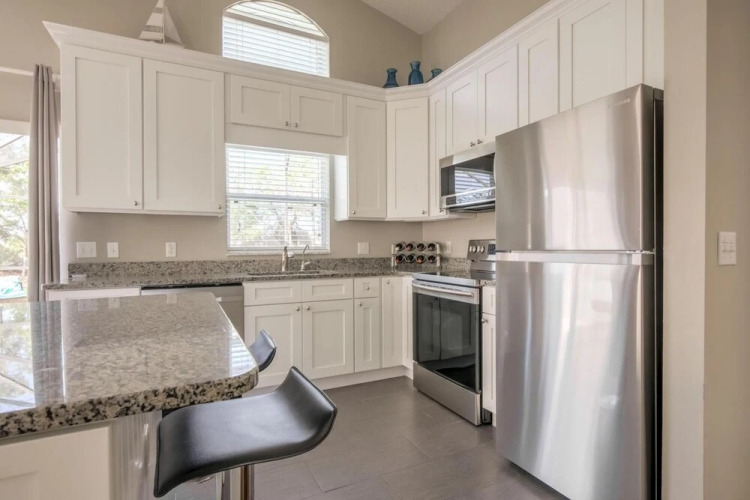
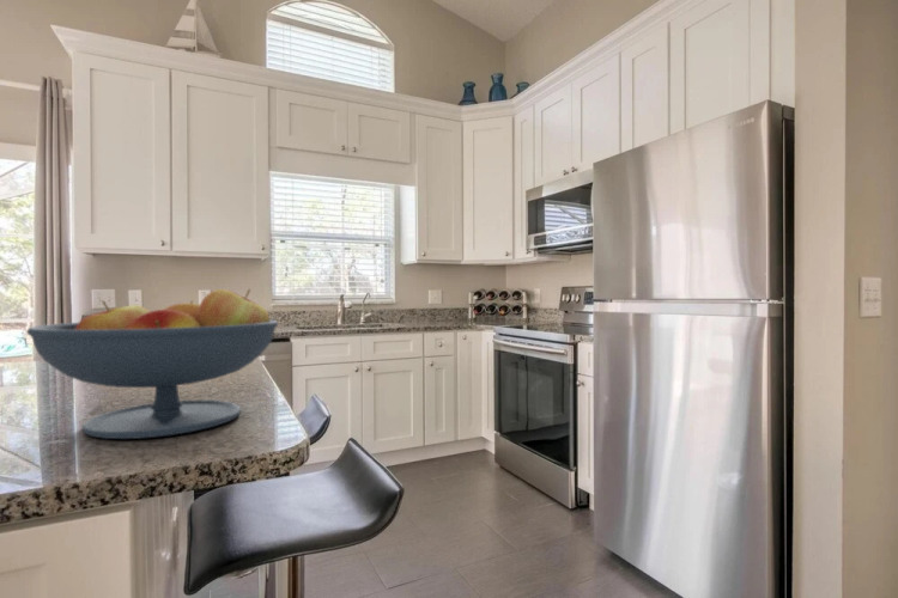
+ fruit bowl [25,288,279,440]
